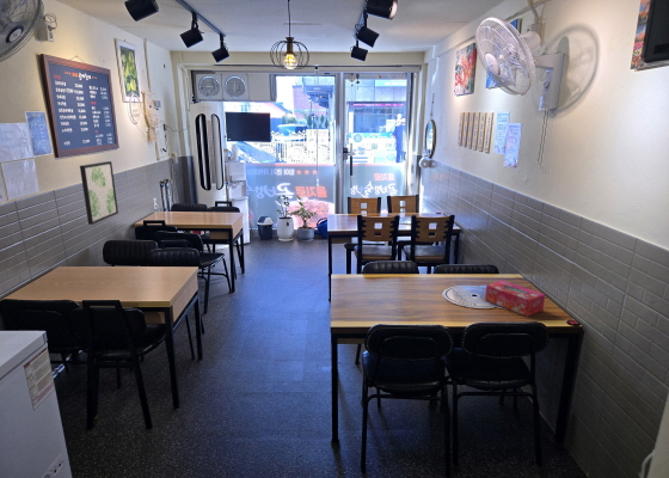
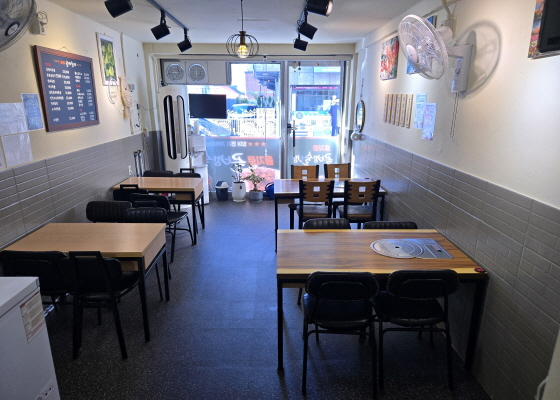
- tissue box [484,280,546,318]
- wall art [79,160,119,226]
